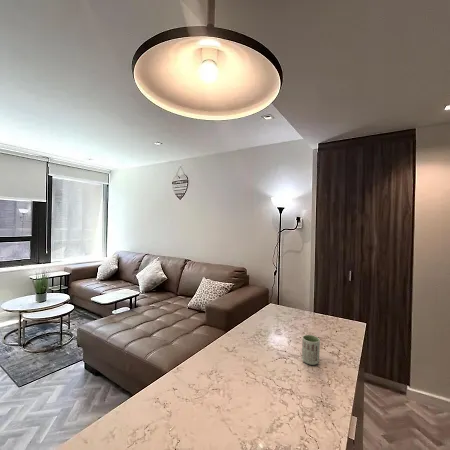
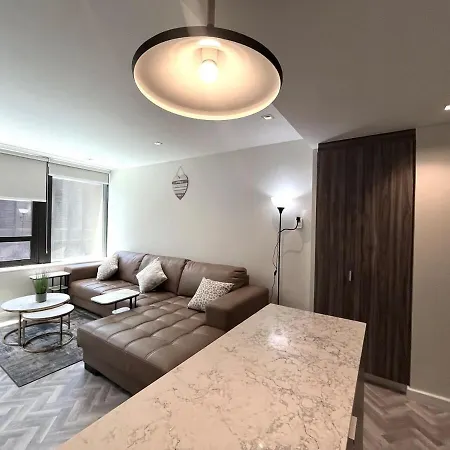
- cup [301,334,321,366]
